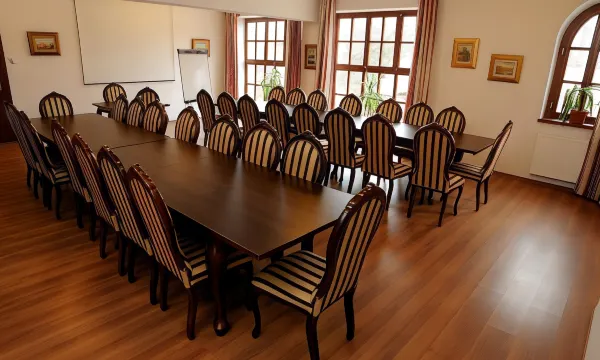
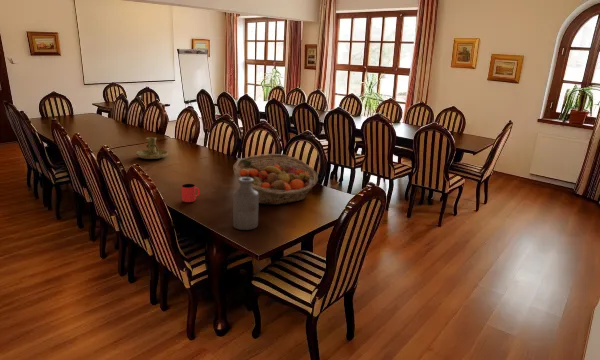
+ bottle [232,177,259,231]
+ candle holder [135,136,169,160]
+ cup [181,183,201,203]
+ fruit basket [232,153,319,206]
